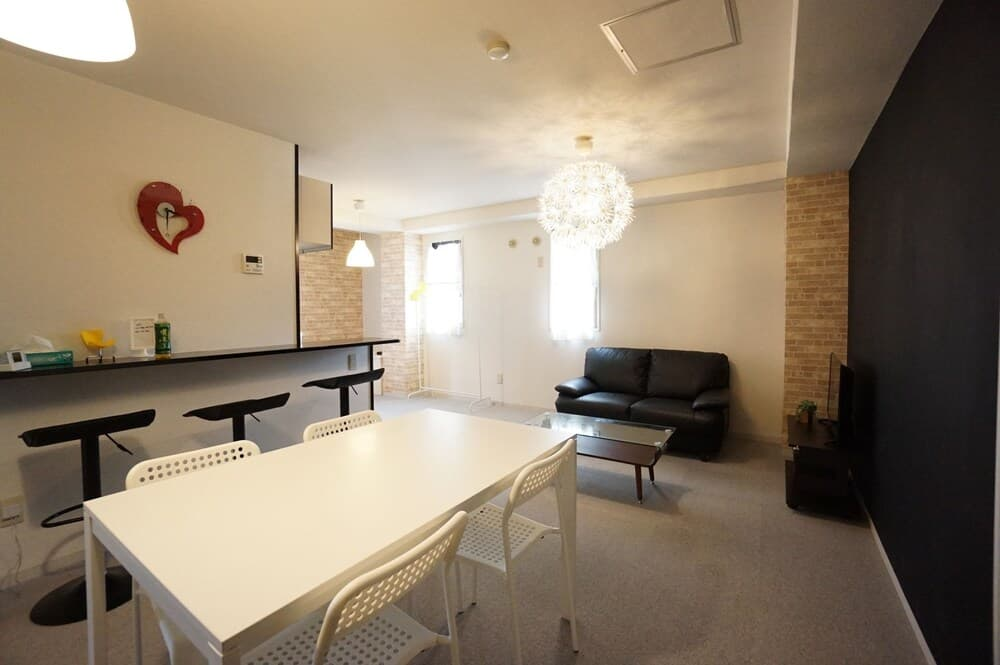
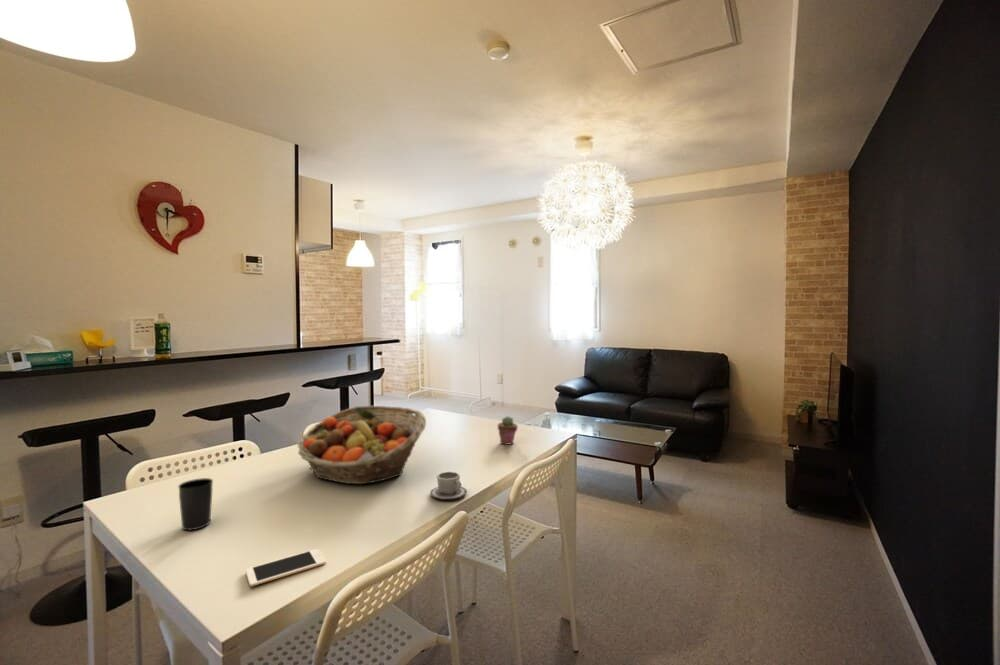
+ cup [177,477,214,531]
+ cup [429,471,468,500]
+ cell phone [245,548,327,587]
+ fruit basket [297,405,427,485]
+ potted succulent [497,415,519,446]
